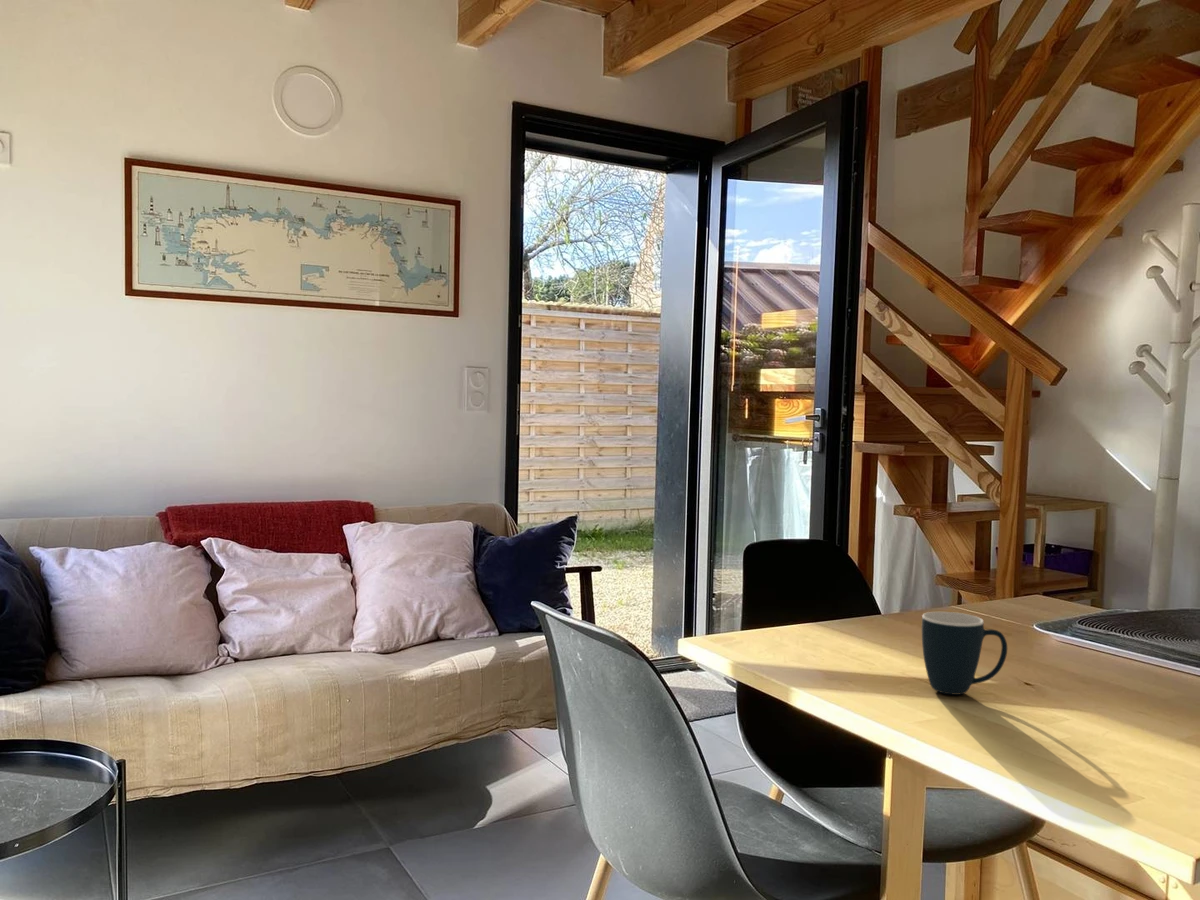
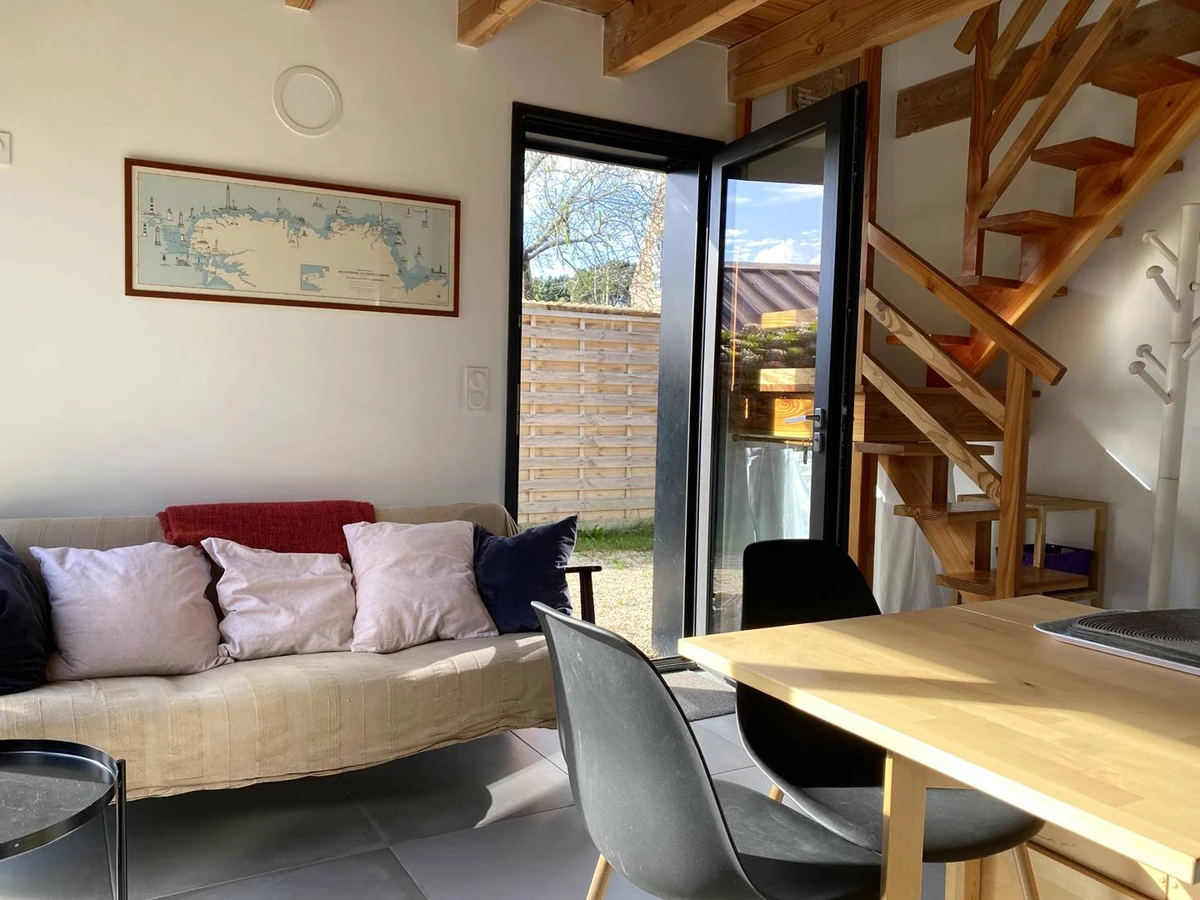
- mug [921,611,1008,696]
